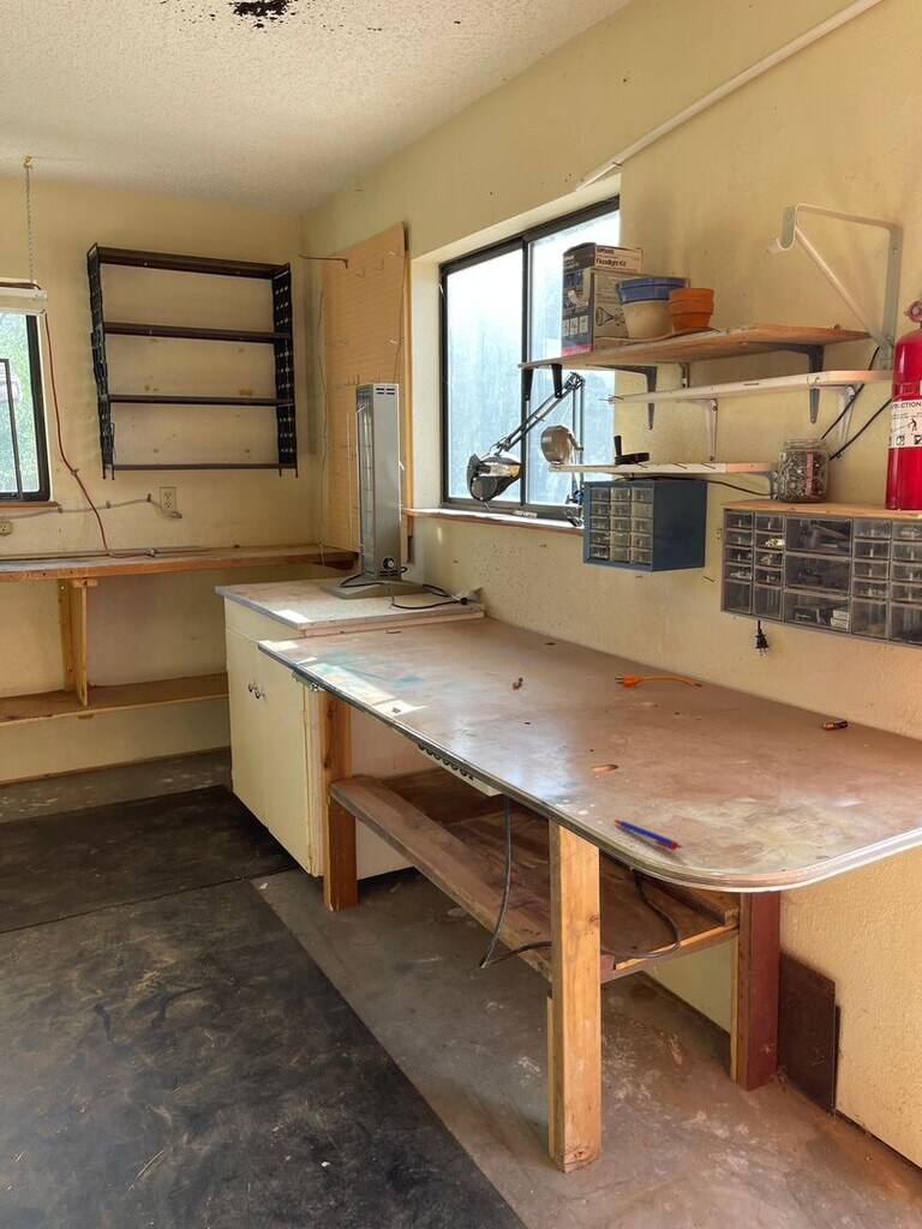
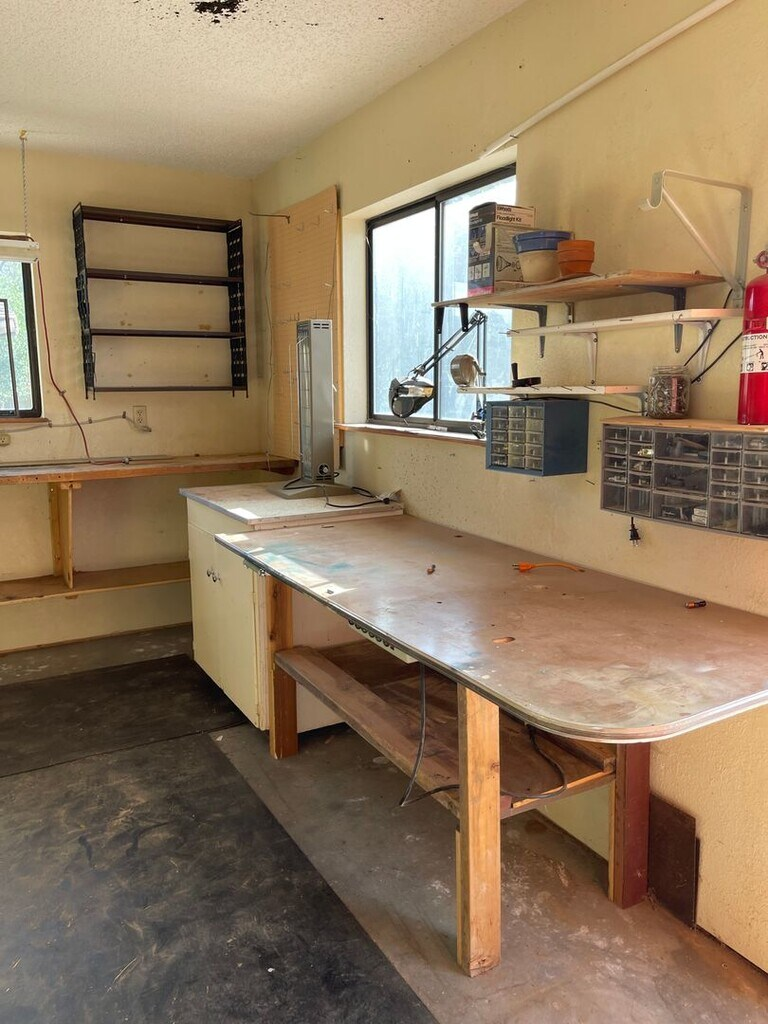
- pen [612,819,682,851]
